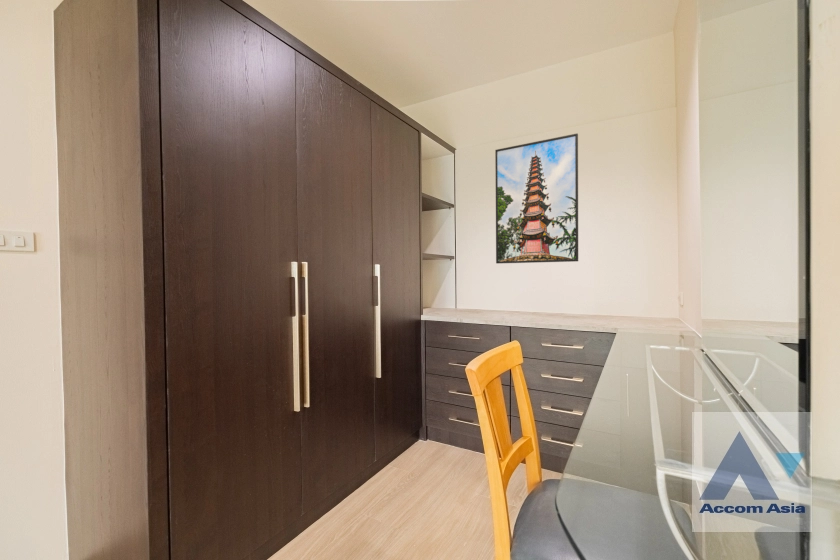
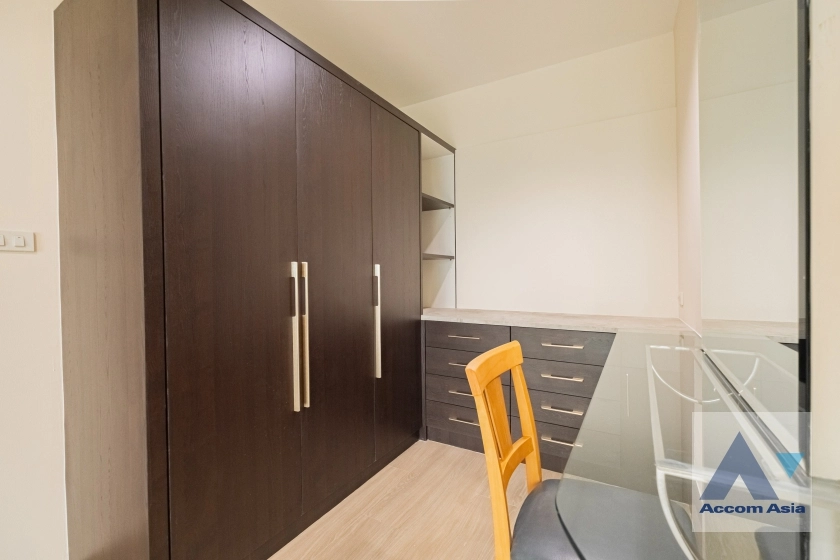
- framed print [494,132,579,264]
